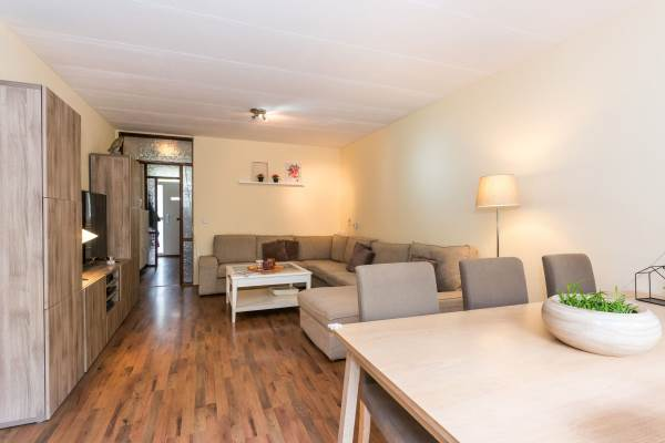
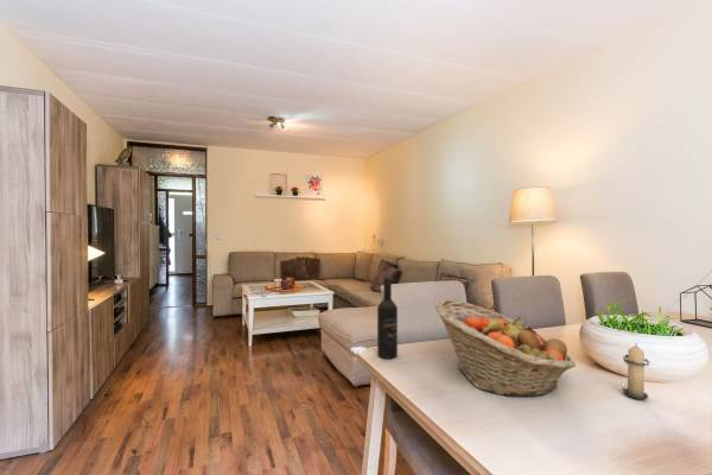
+ wine bottle [376,273,399,360]
+ candle [622,342,651,400]
+ fruit basket [433,298,577,398]
